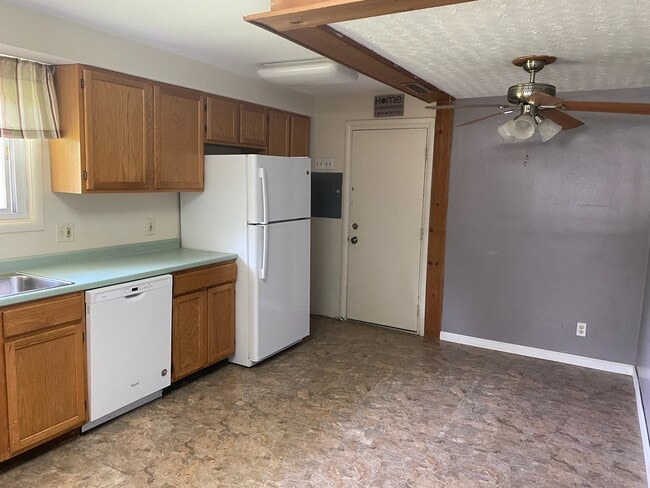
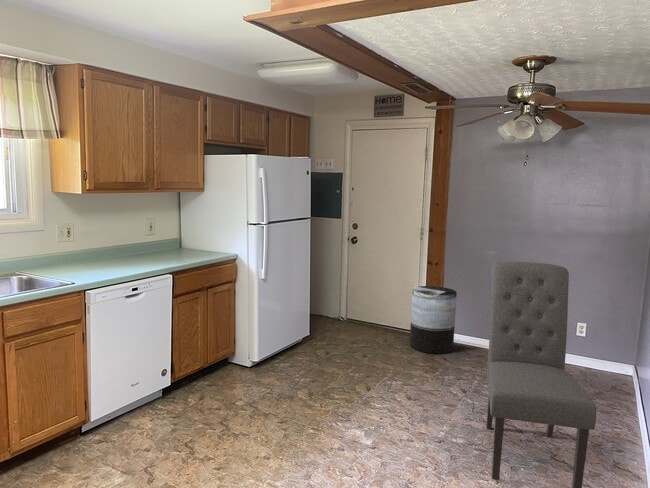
+ trash can [409,285,458,354]
+ chair [485,261,598,488]
